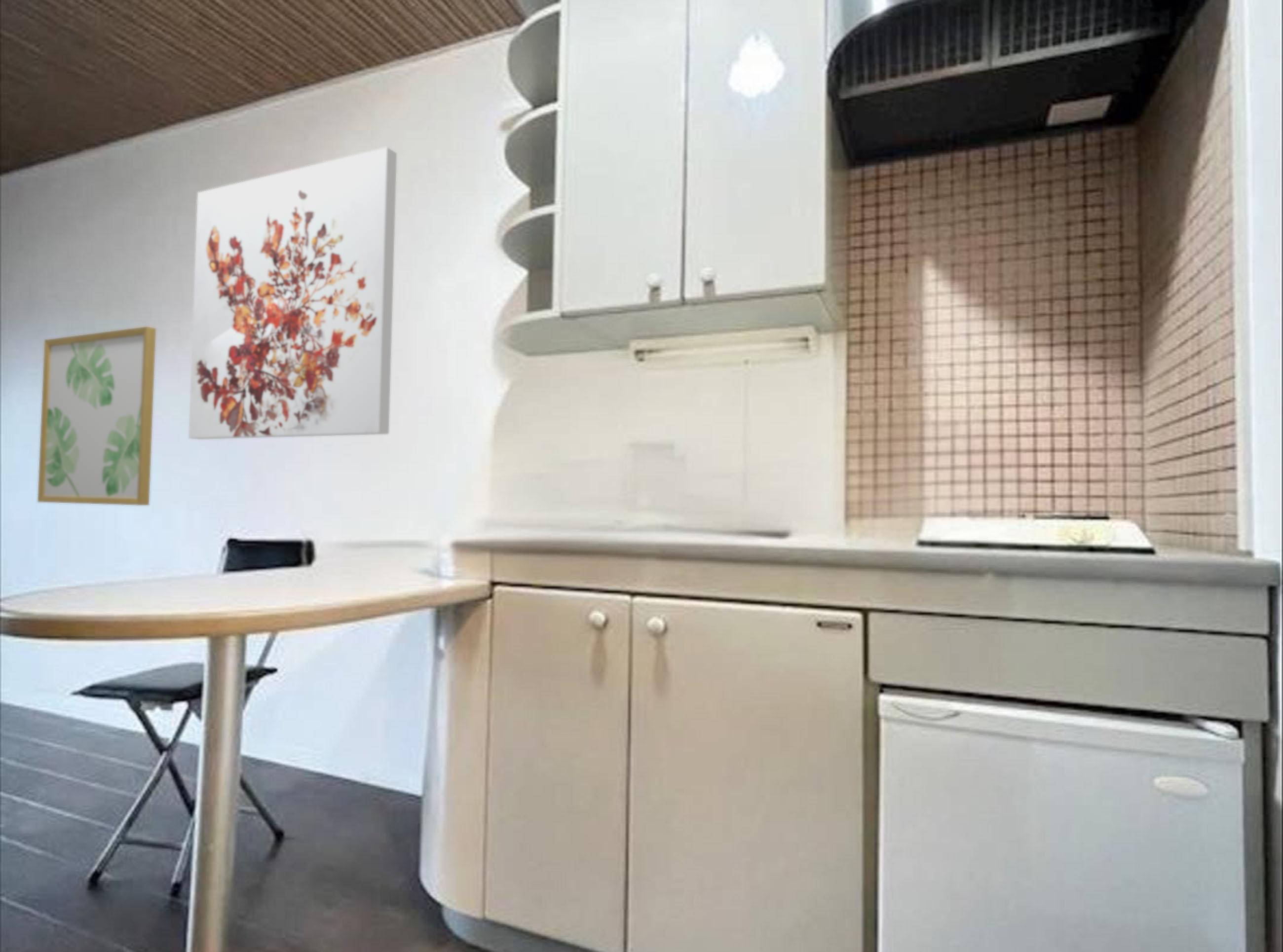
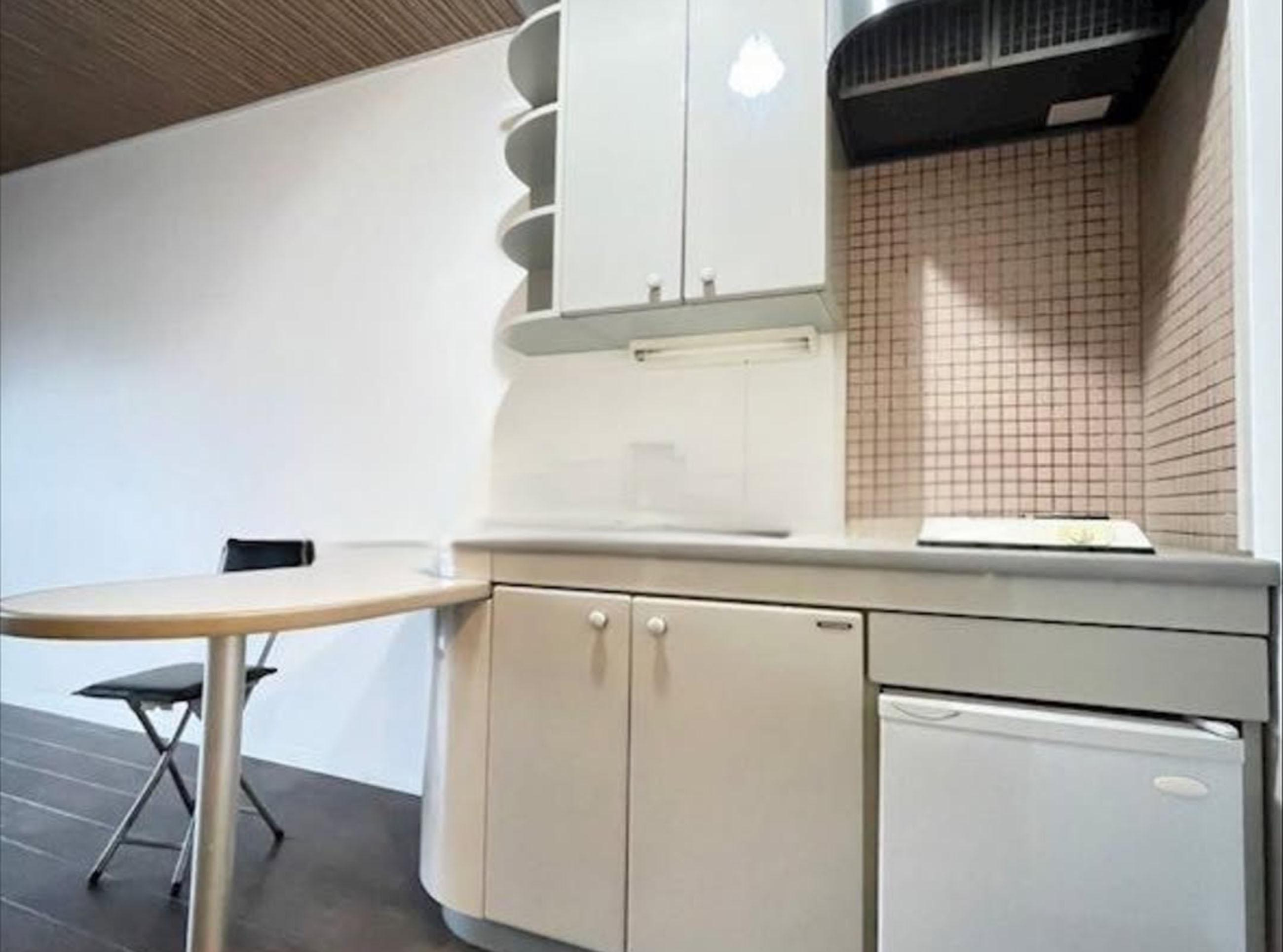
- wall art [188,146,397,440]
- wall art [37,326,156,506]
